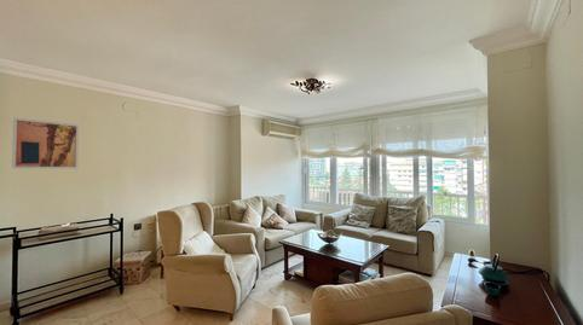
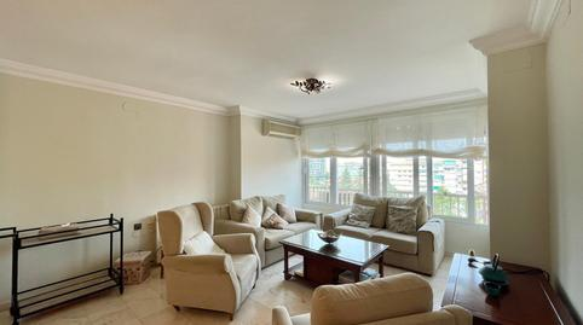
- wall art [11,116,80,170]
